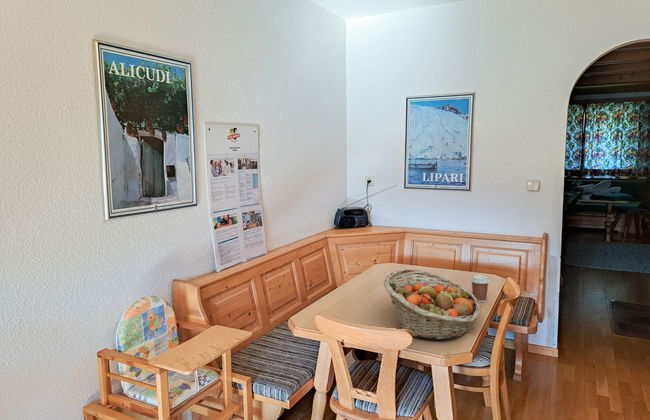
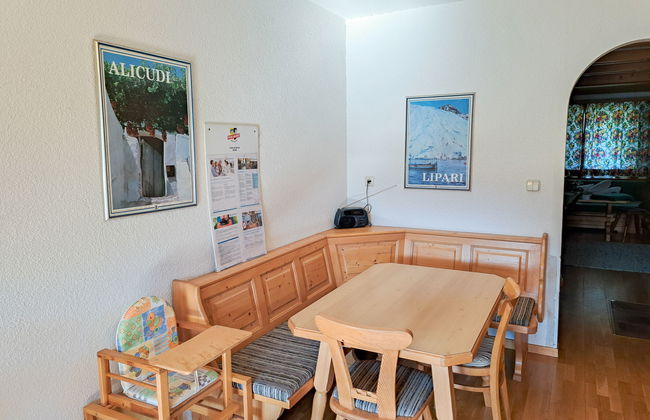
- fruit basket [383,268,482,341]
- coffee cup [469,274,491,303]
